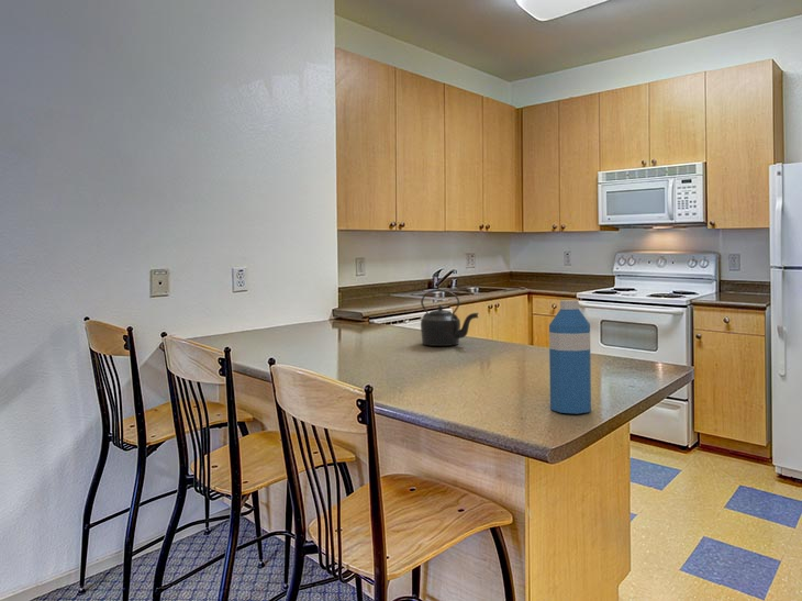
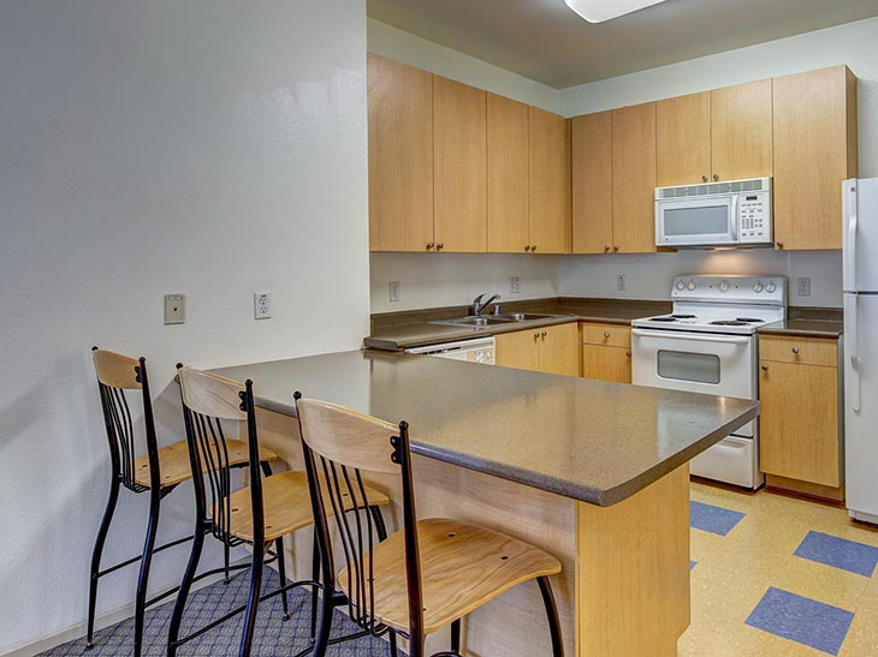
- water bottle [548,299,592,415]
- kettle [420,289,479,347]
